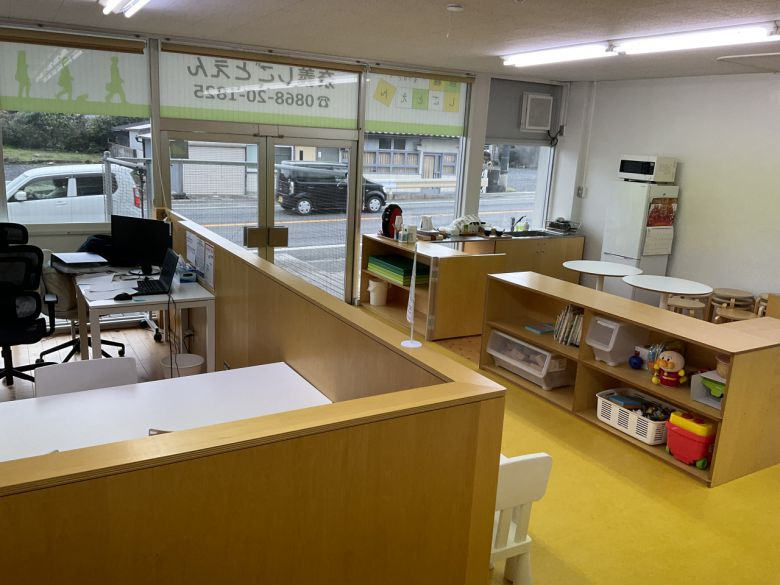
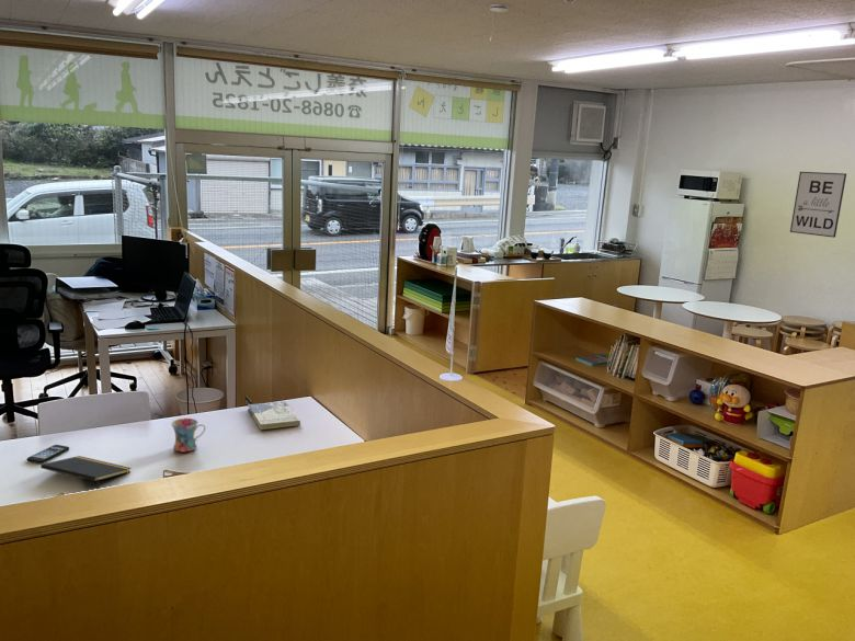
+ smartphone [26,444,70,465]
+ wall art [789,171,847,239]
+ book [247,400,301,431]
+ notepad [39,455,133,490]
+ mug [171,417,206,453]
